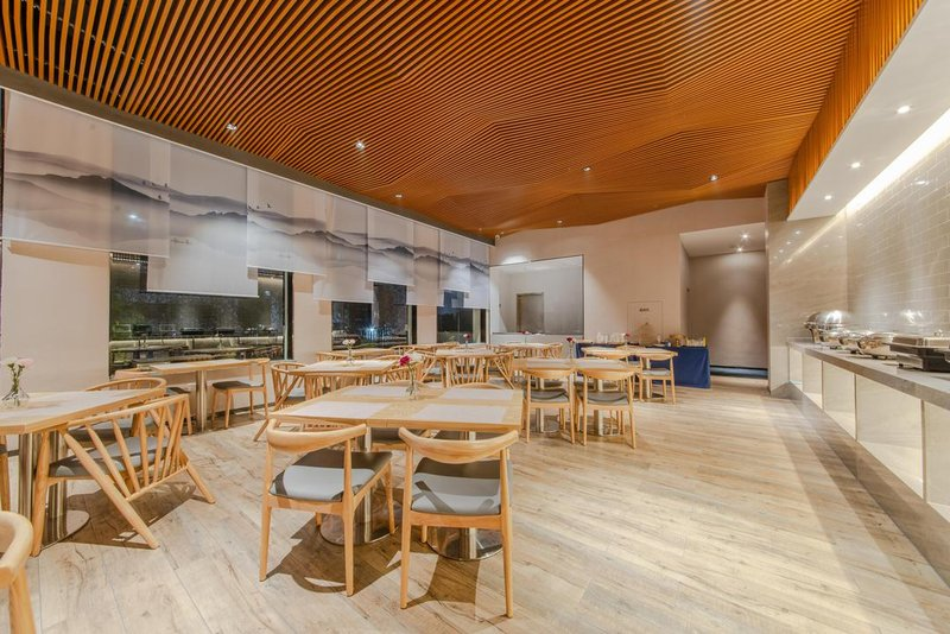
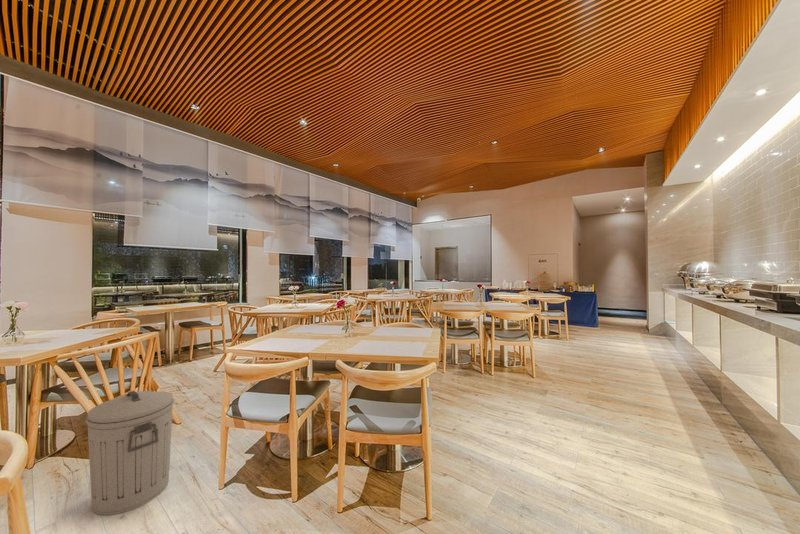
+ trash can [85,390,175,516]
